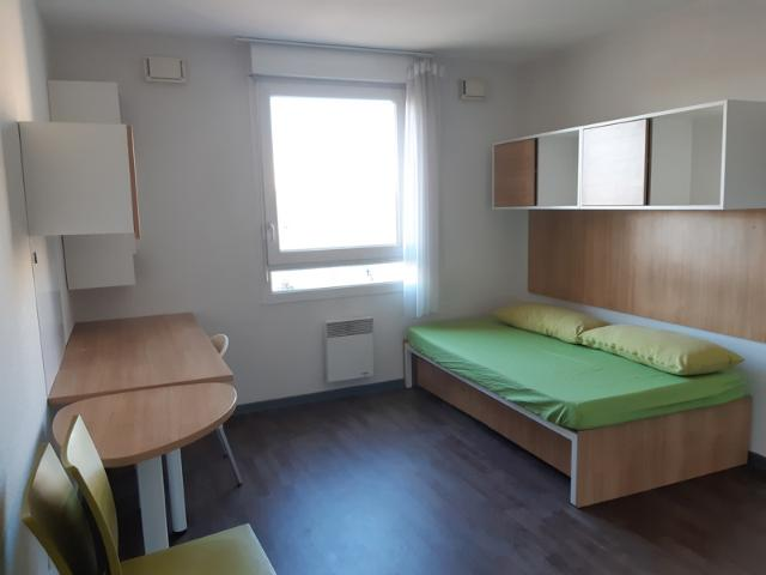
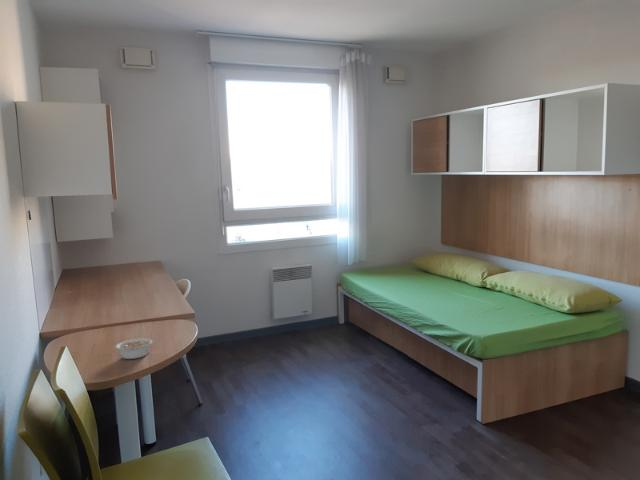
+ legume [114,338,156,360]
